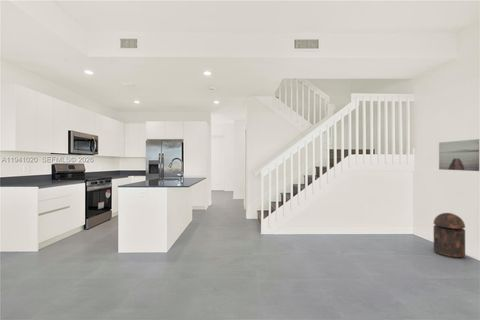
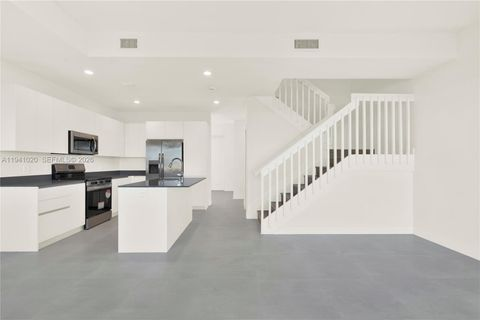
- trash can [433,212,466,259]
- wall art [438,138,480,172]
